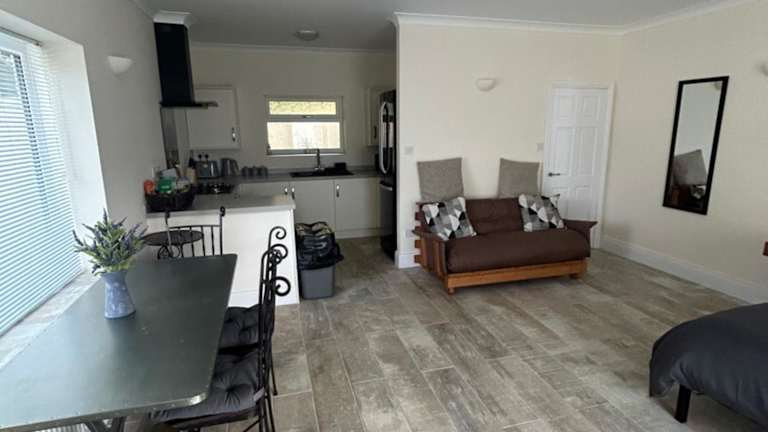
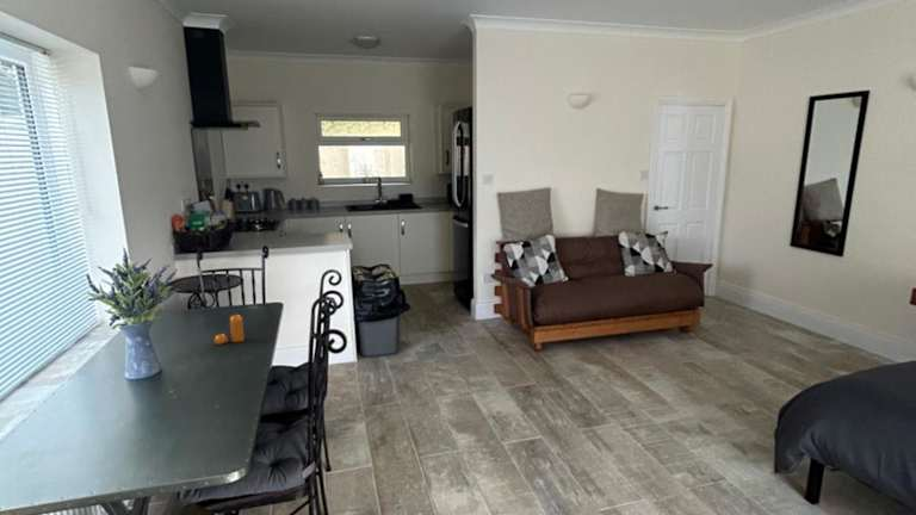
+ pepper shaker [213,314,245,346]
